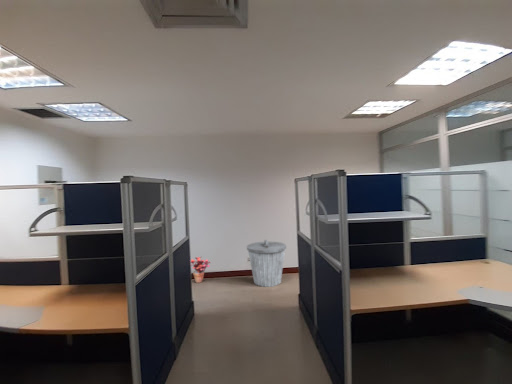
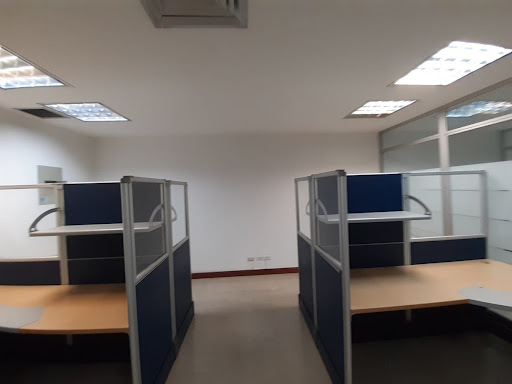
- trash can [246,239,287,288]
- potted plant [190,256,211,284]
